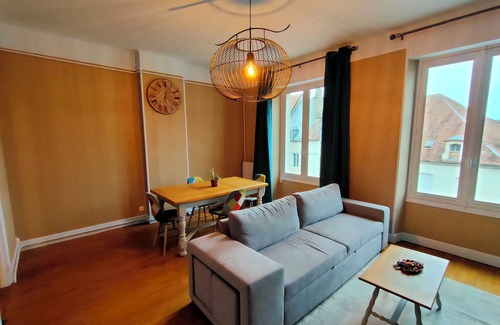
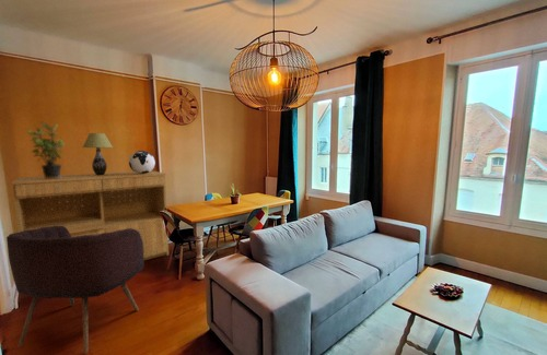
+ potted plant [25,120,66,179]
+ bookcase [11,170,170,261]
+ armchair [5,226,146,355]
+ table lamp [82,132,114,176]
+ decorative globe [128,150,156,174]
